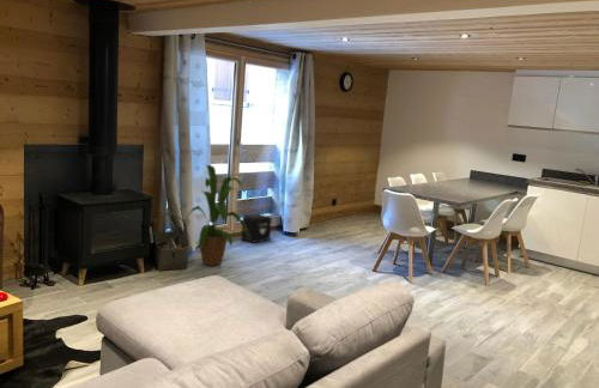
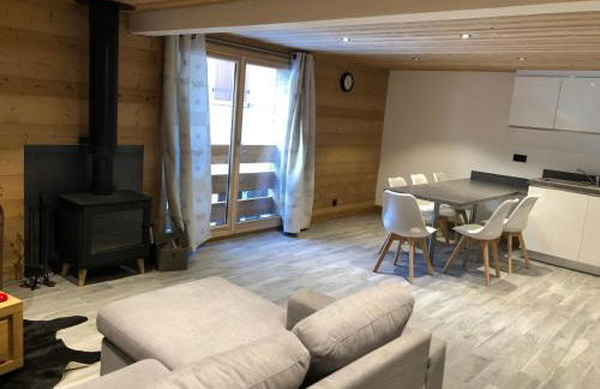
- house plant [180,164,250,267]
- air purifier [240,213,273,244]
